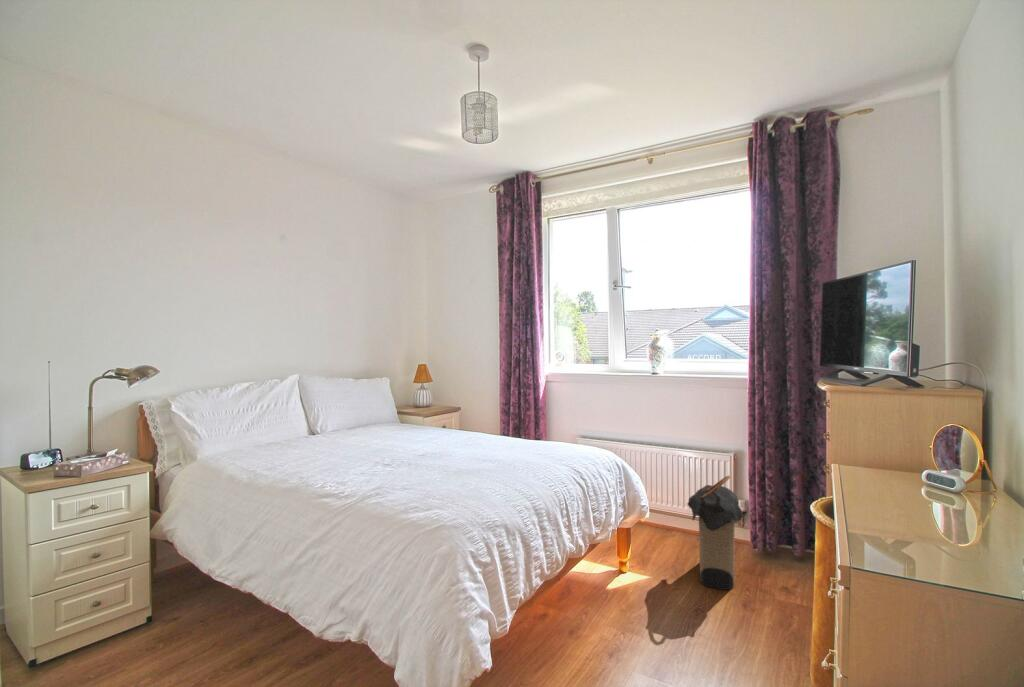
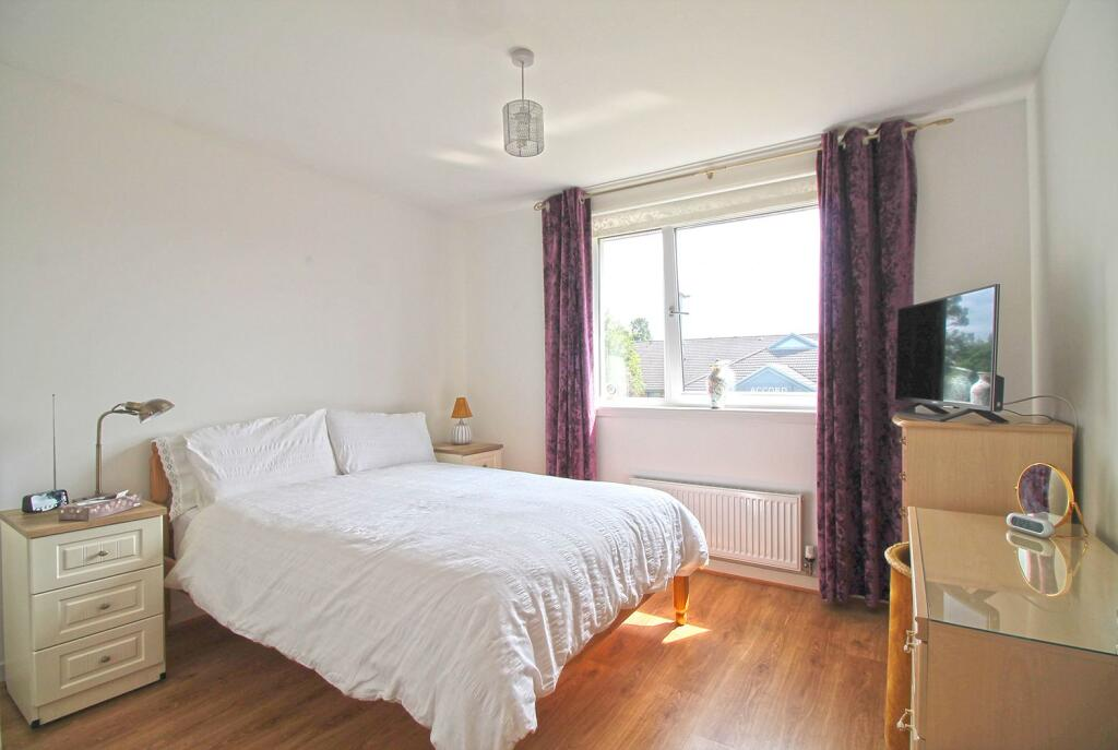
- laundry hamper [686,475,744,591]
